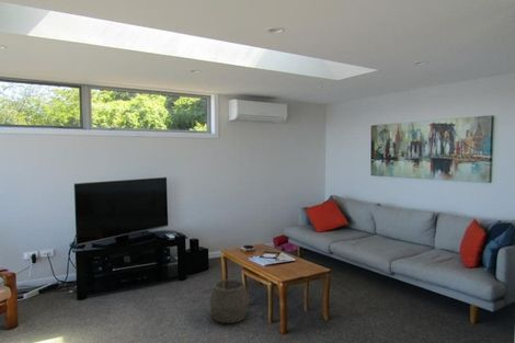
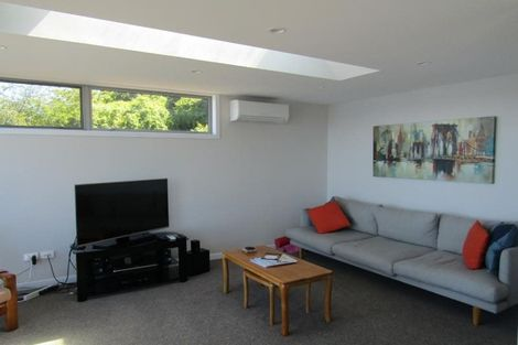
- woven basket [208,278,250,324]
